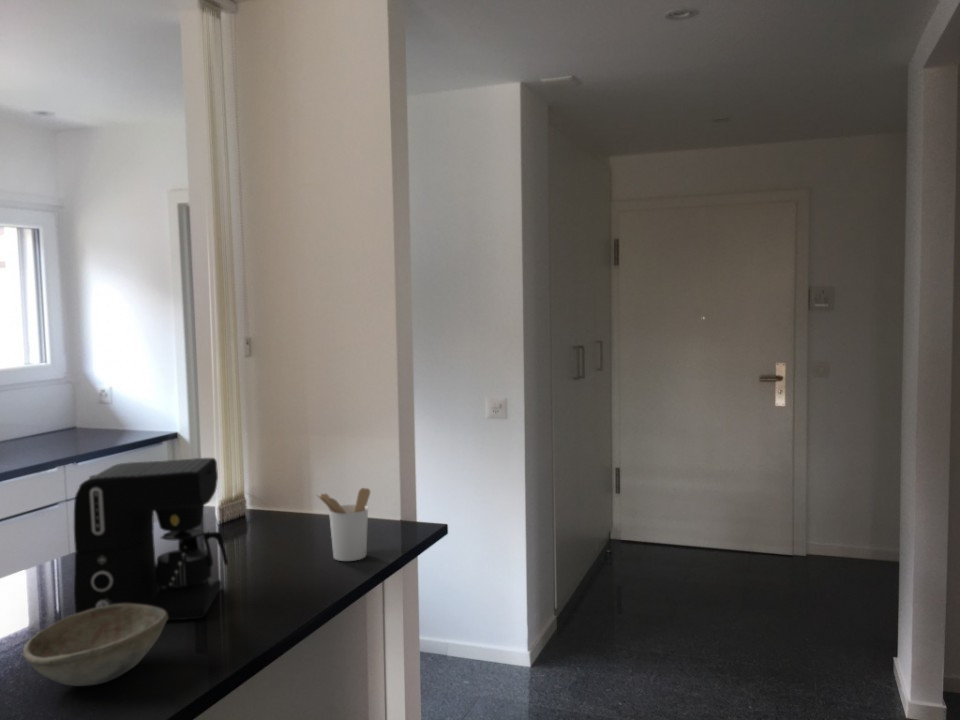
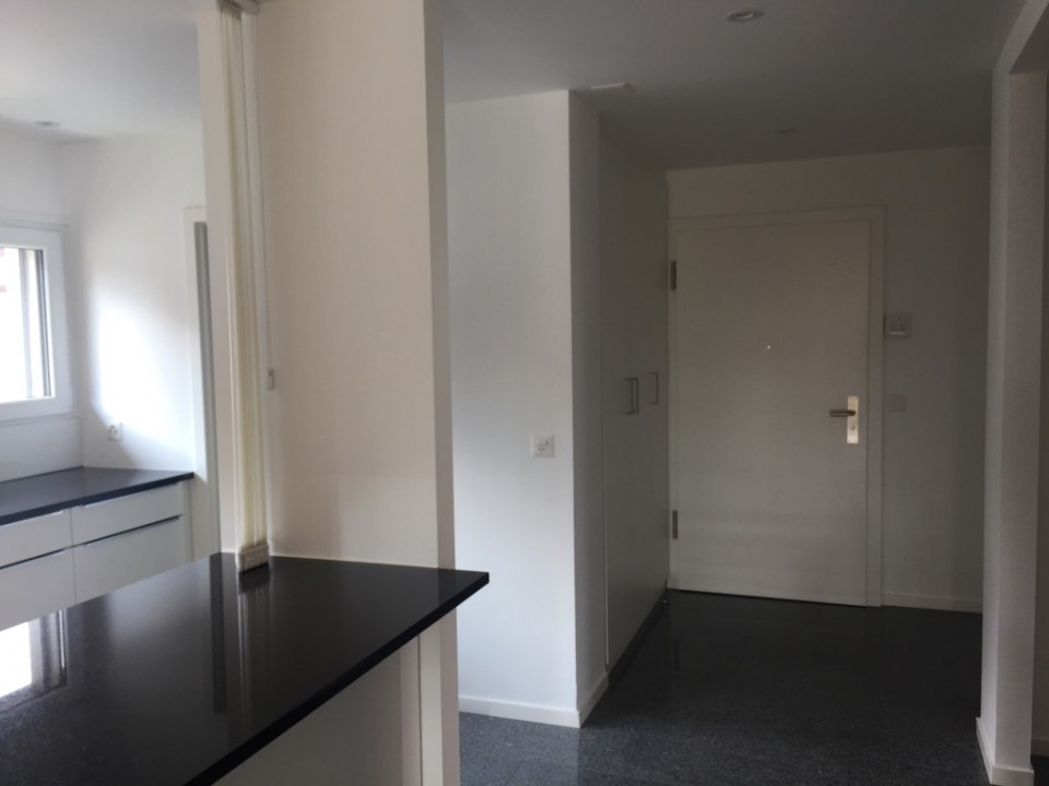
- utensil holder [316,487,371,562]
- bowl [22,604,168,687]
- coffee maker [73,457,229,622]
